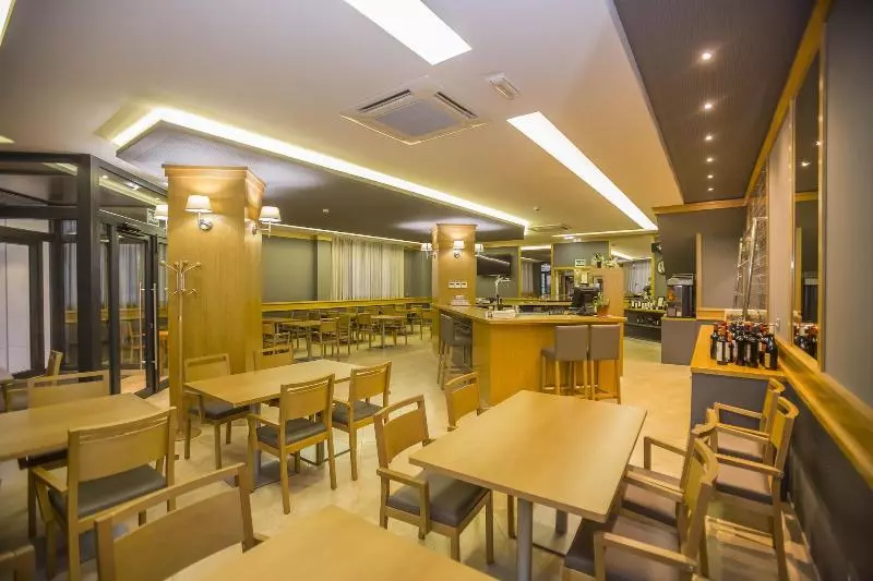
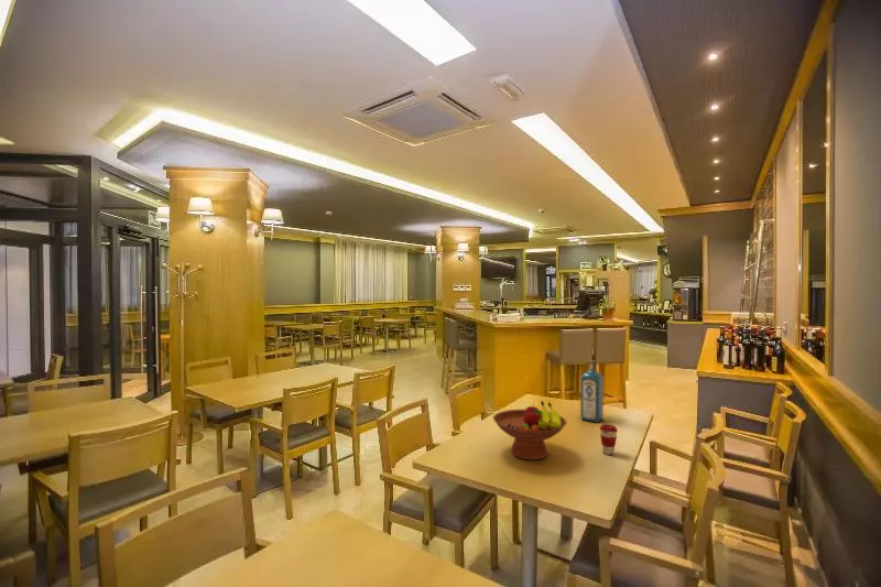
+ fruit bowl [492,400,568,461]
+ coffee cup [599,423,619,456]
+ liquor [579,359,605,423]
